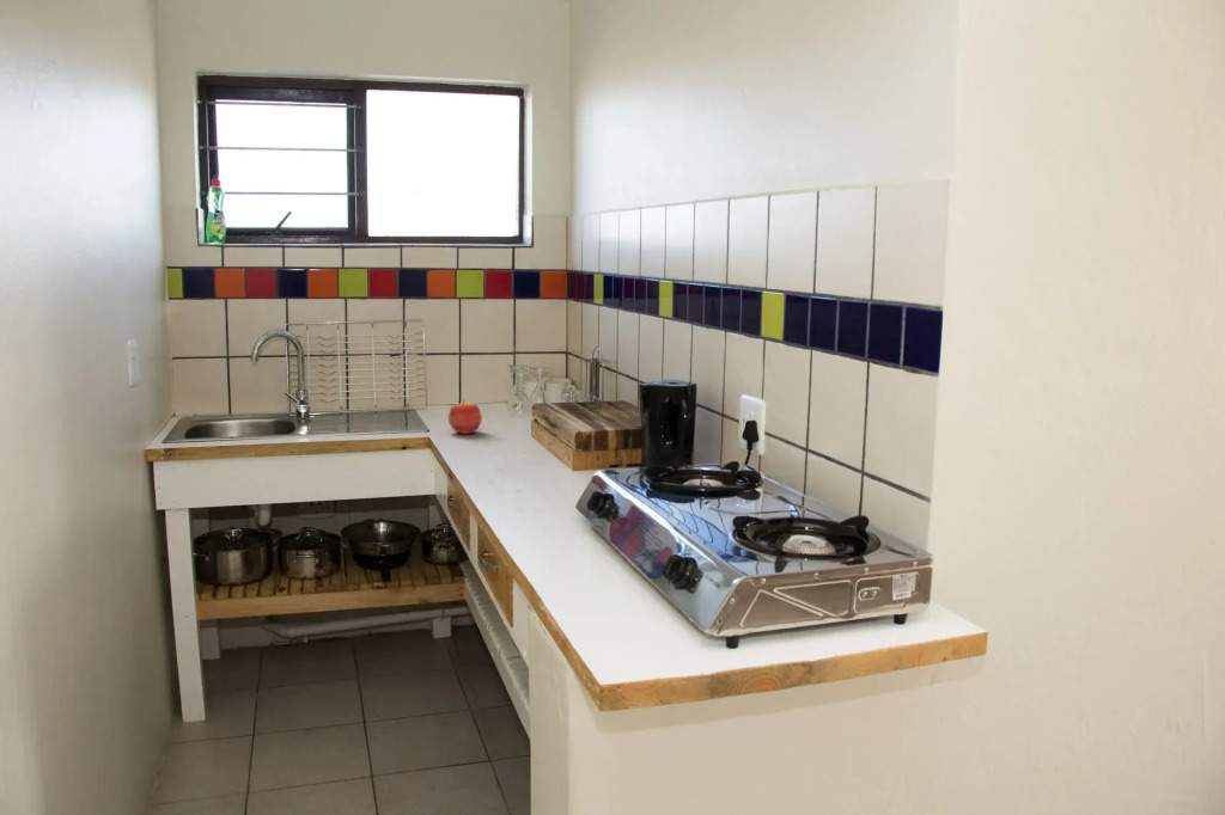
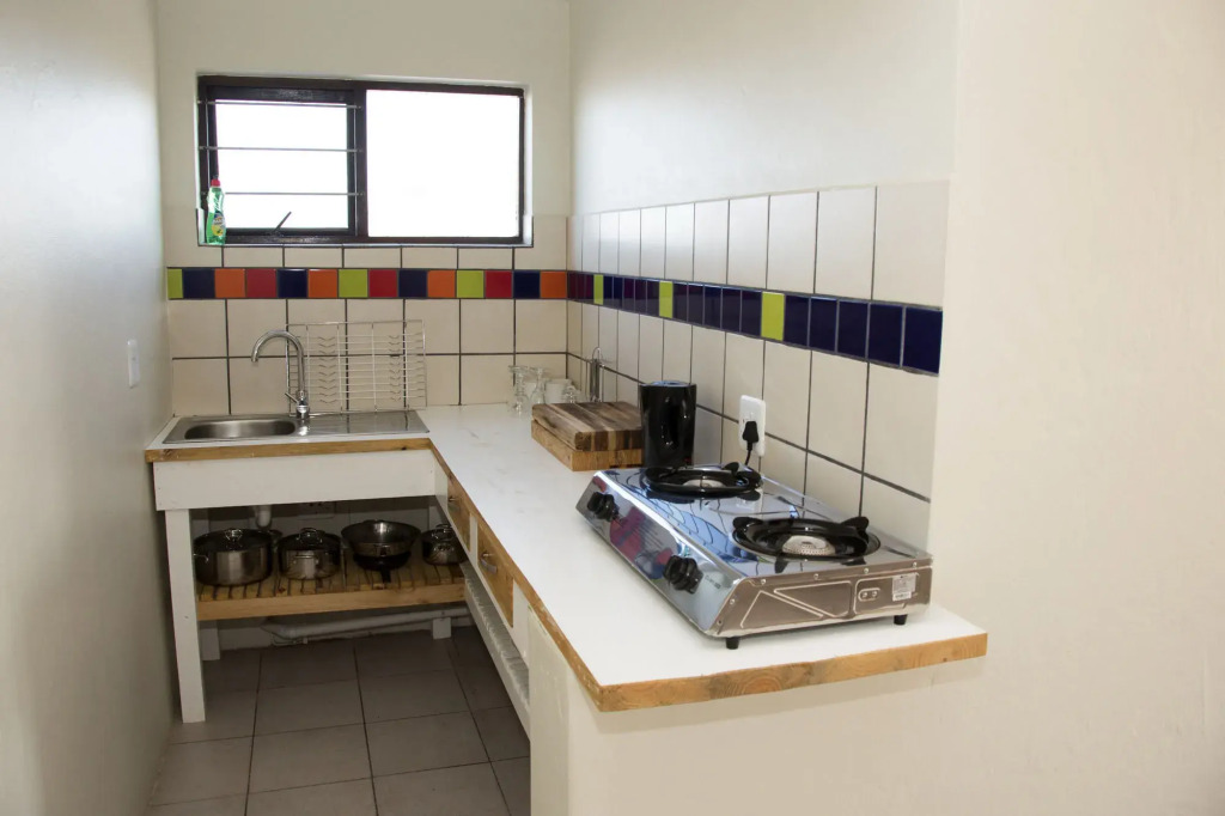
- apple [447,398,483,435]
